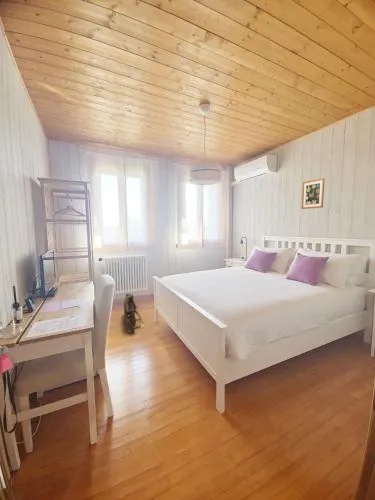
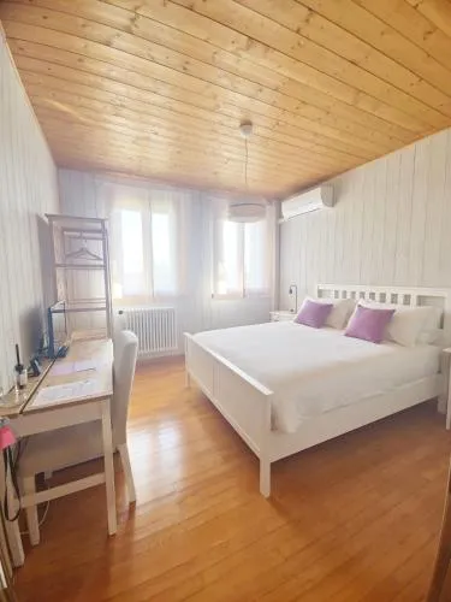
- backpack [123,293,144,334]
- wall art [301,177,325,210]
